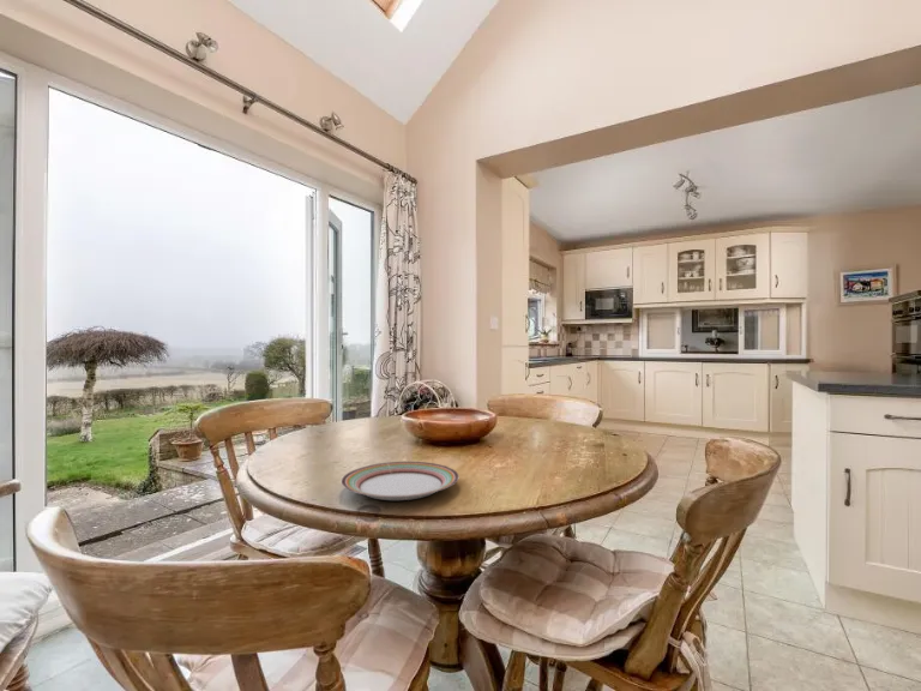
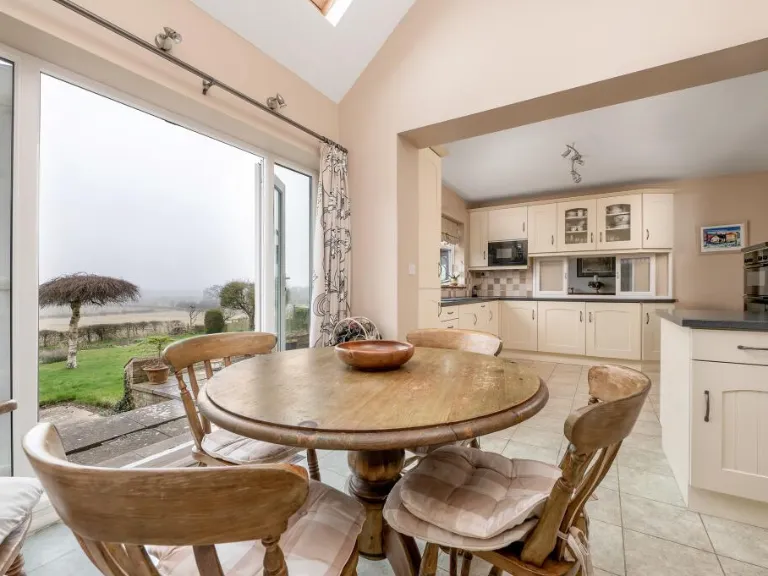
- plate [341,461,460,501]
